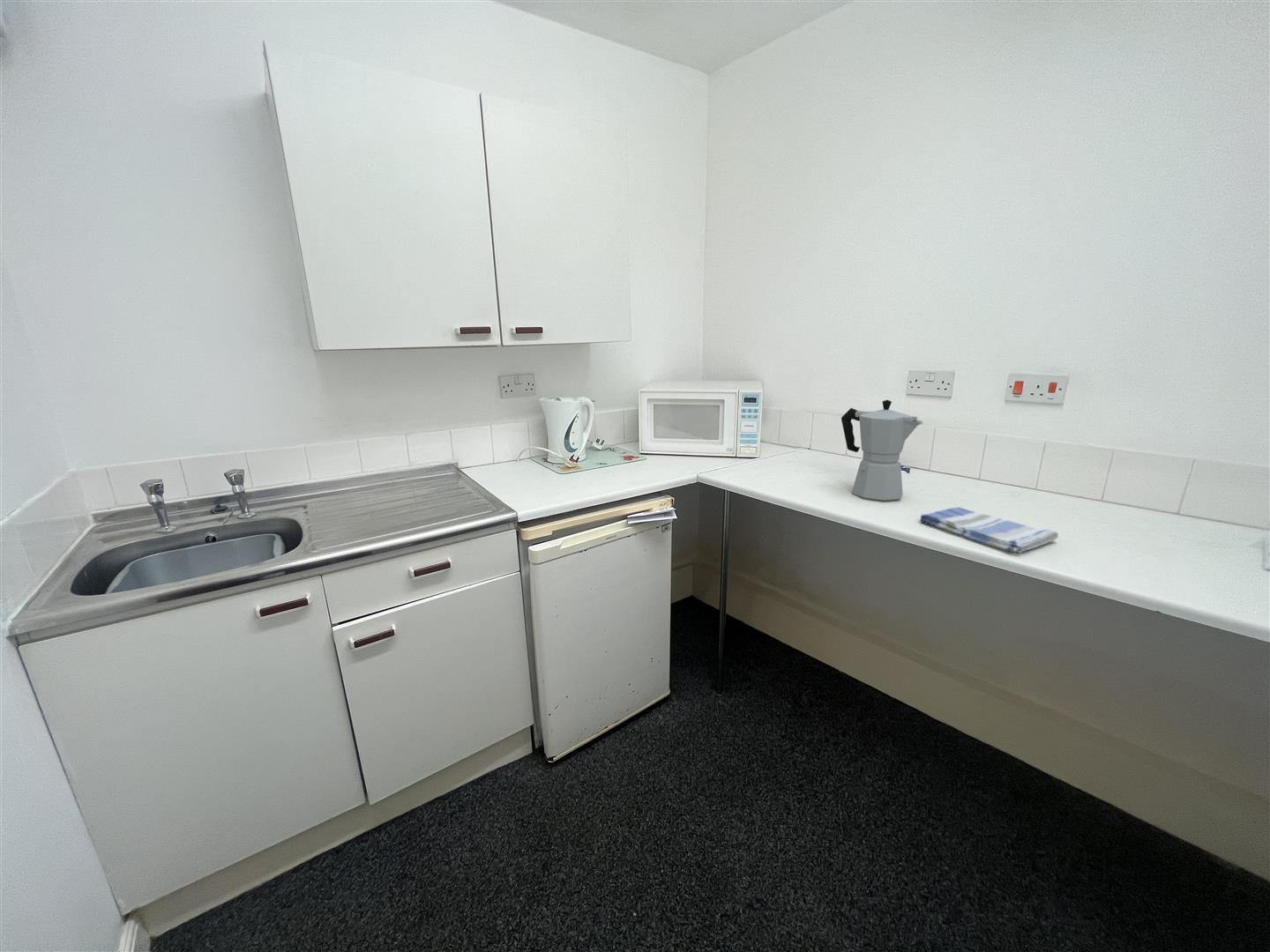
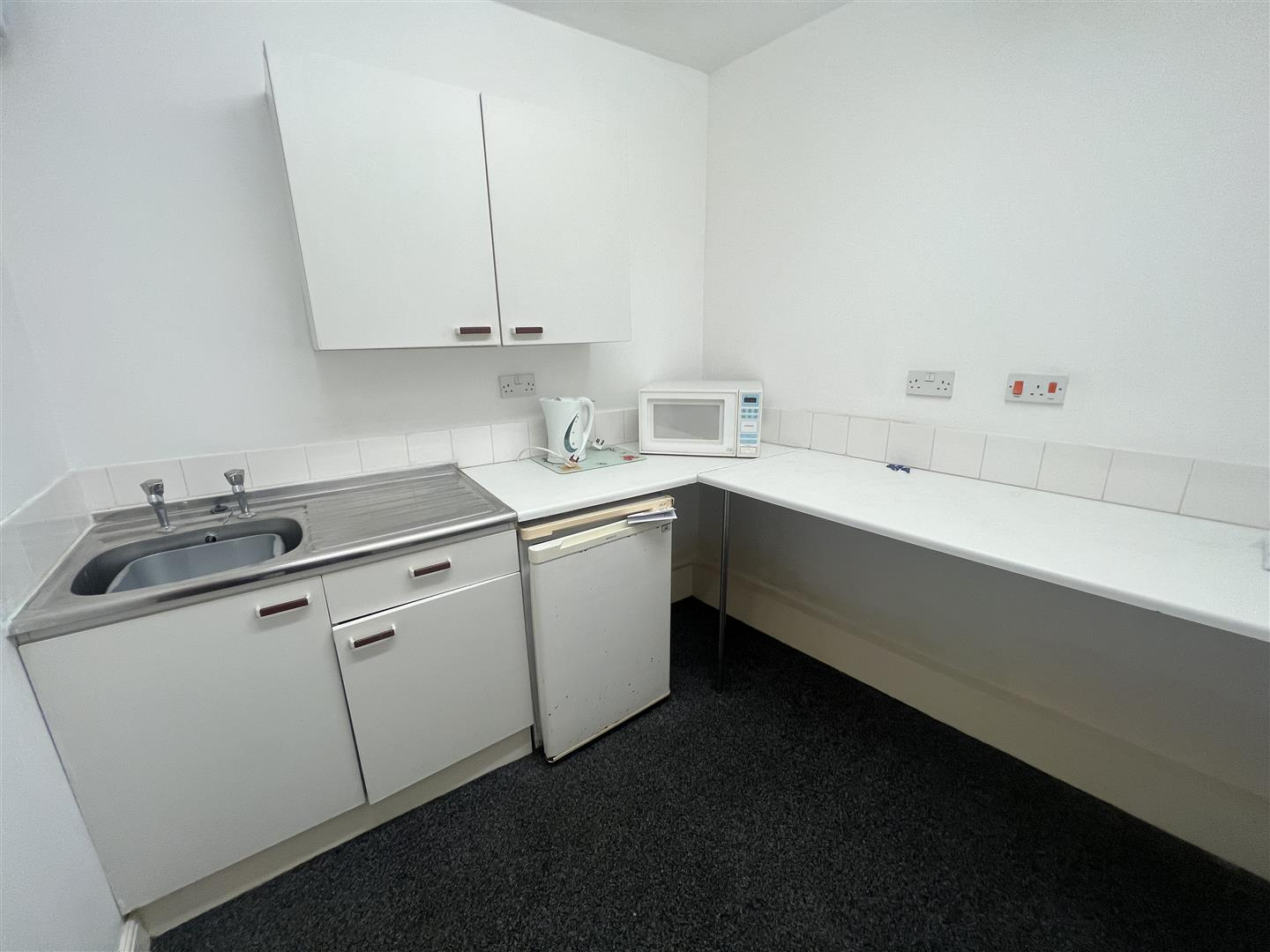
- dish towel [919,507,1059,554]
- moka pot [840,399,924,502]
